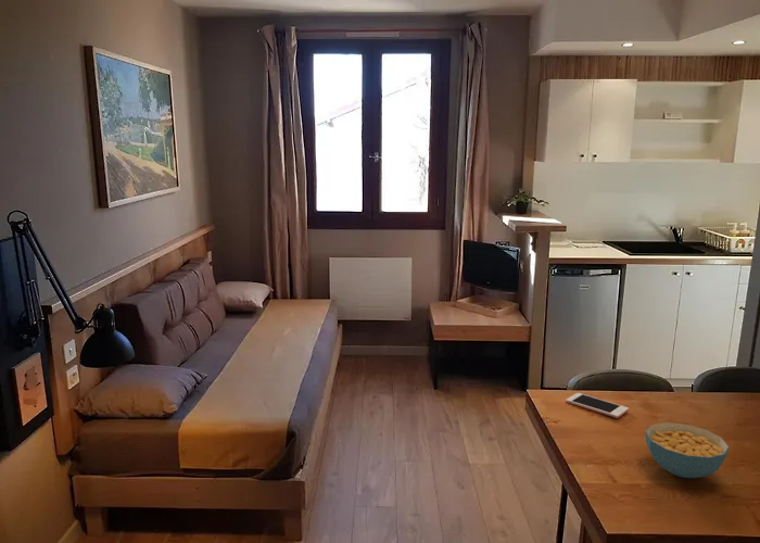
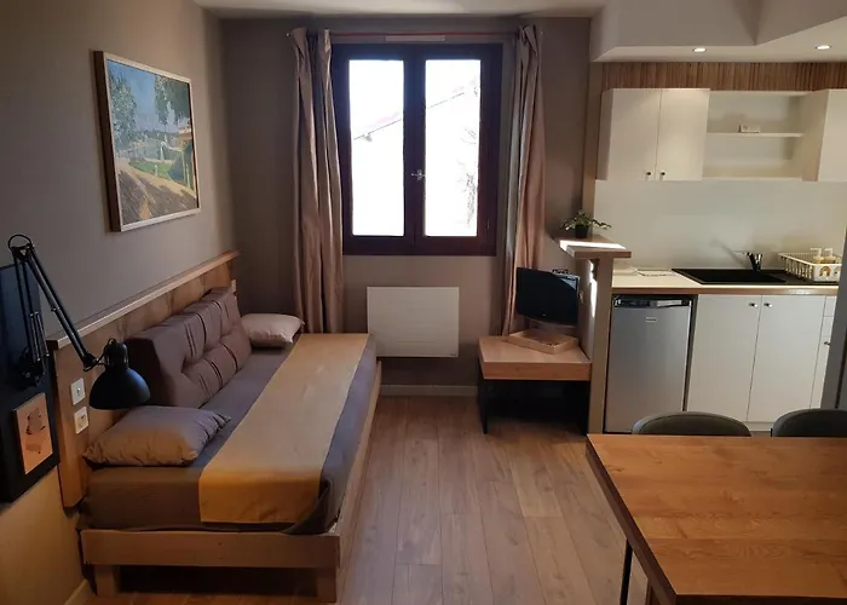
- cell phone [565,392,630,419]
- cereal bowl [645,421,730,479]
